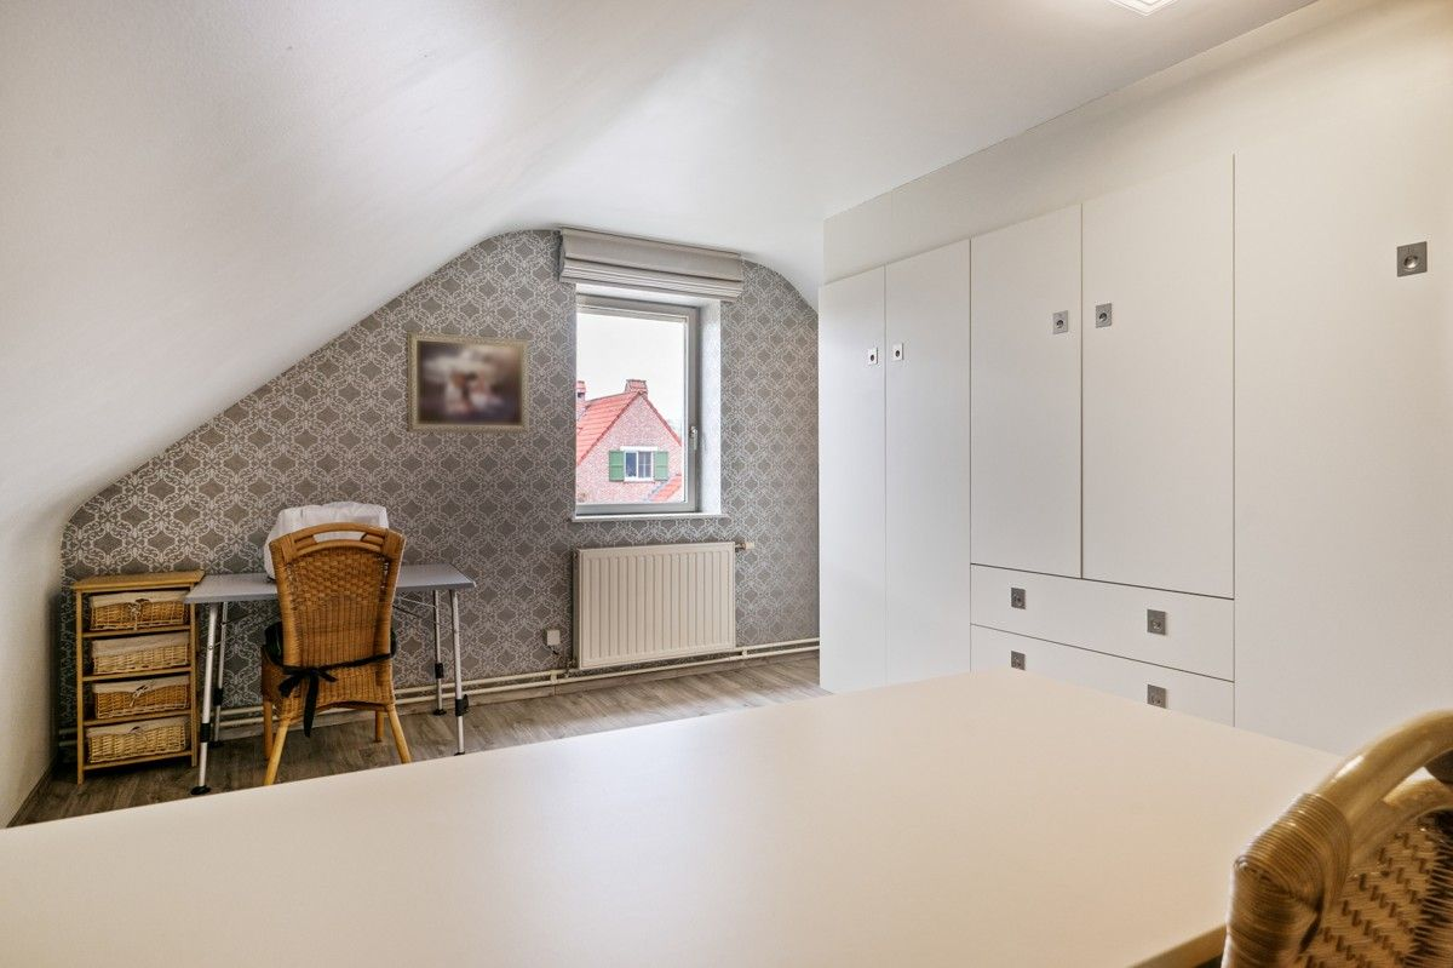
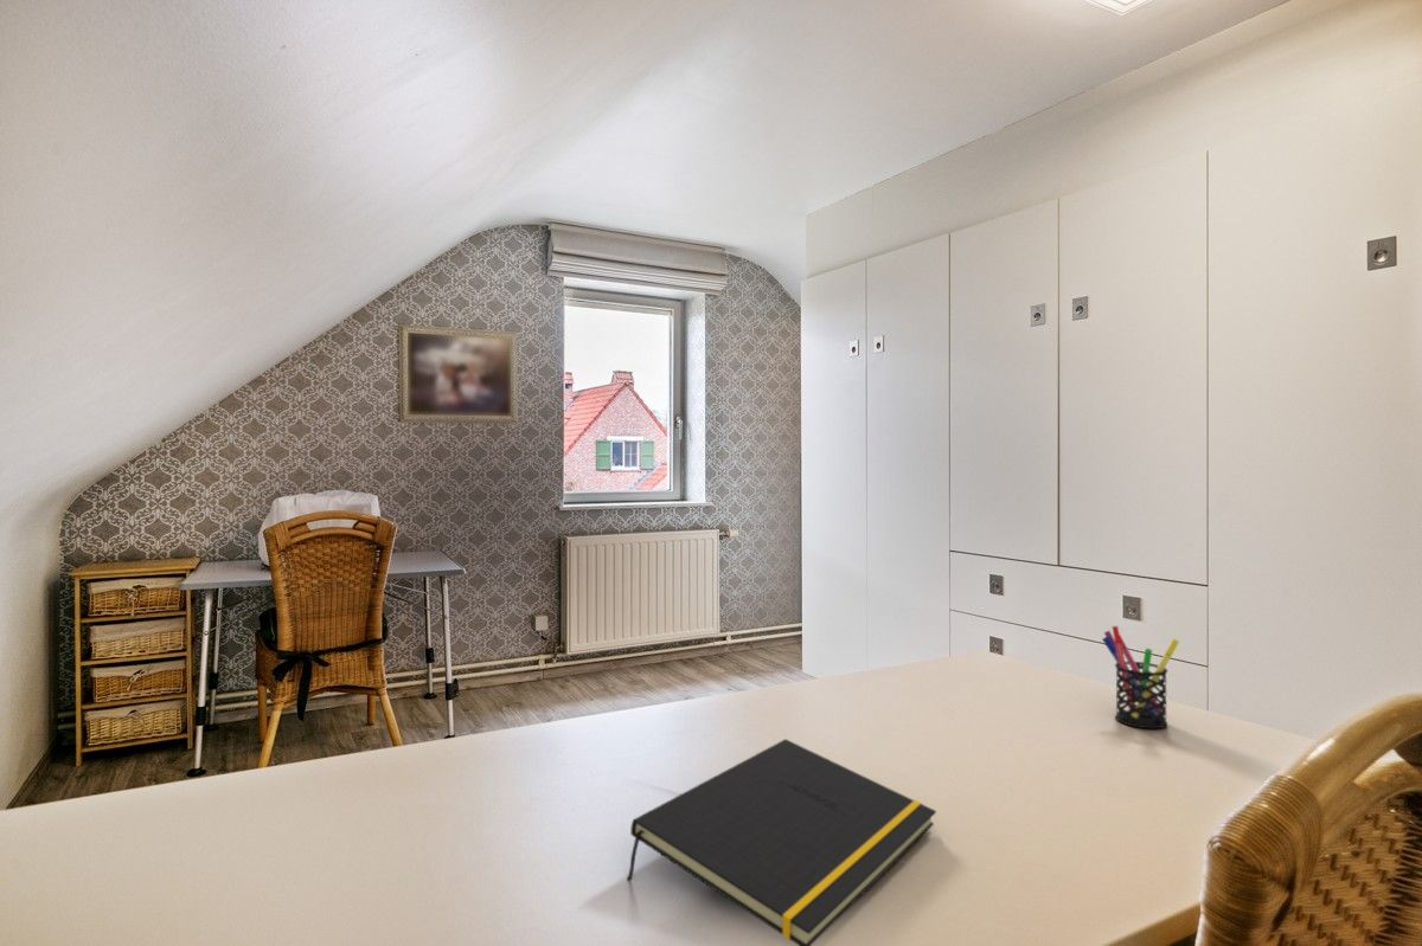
+ pen holder [1101,625,1180,729]
+ notepad [626,738,937,946]
